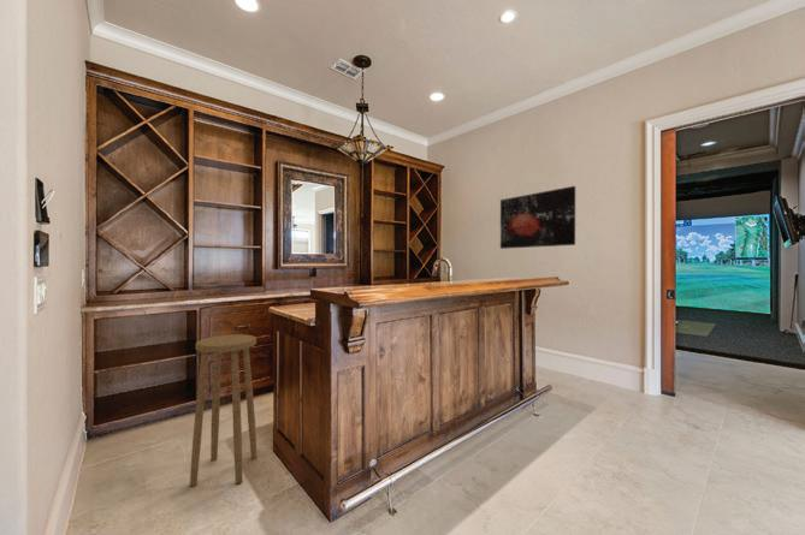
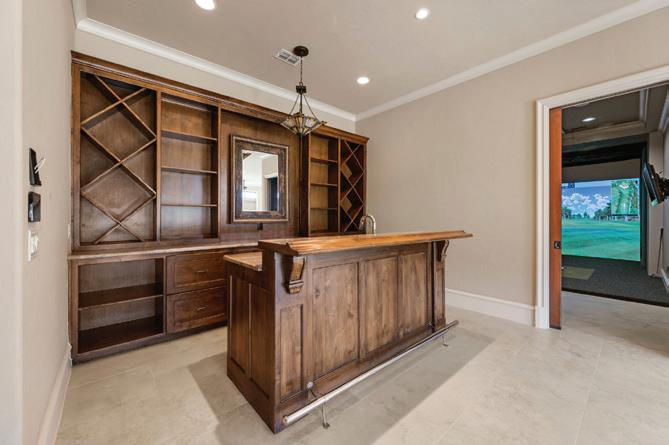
- stool [189,333,258,487]
- wall art [499,185,576,250]
